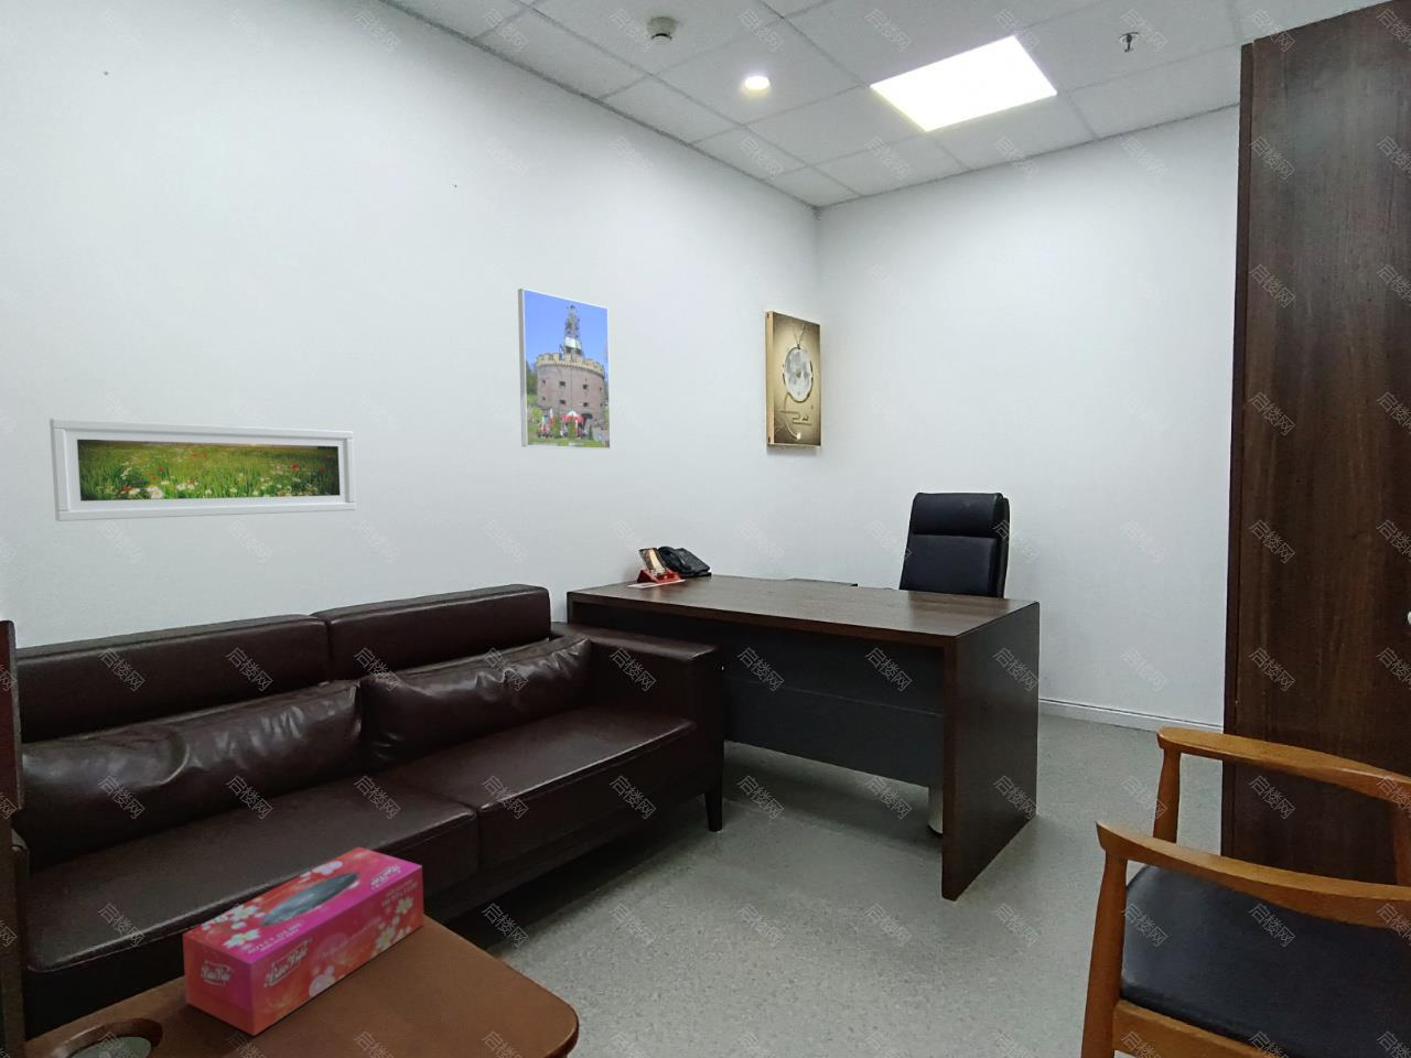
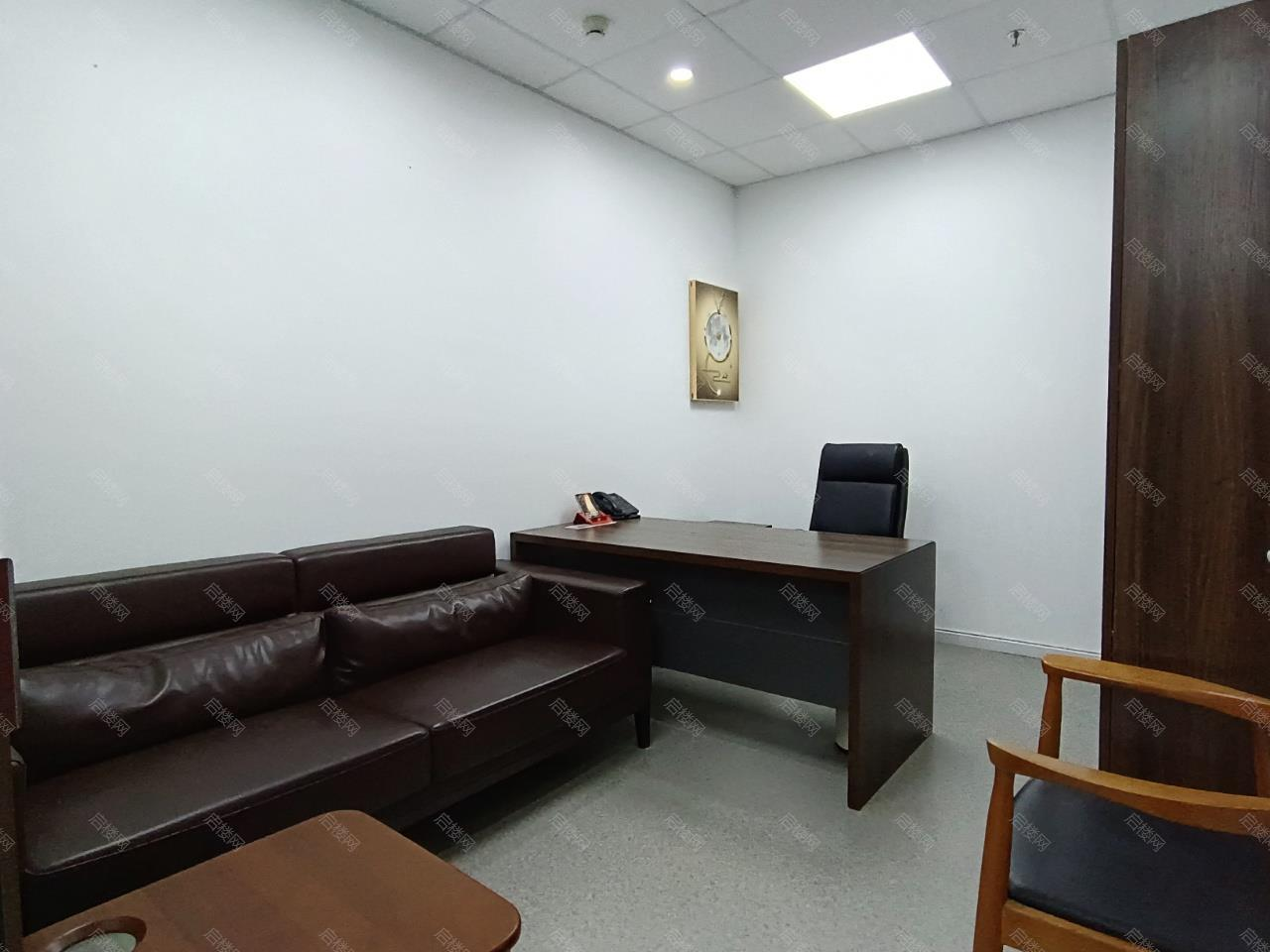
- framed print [517,288,612,451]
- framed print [49,418,357,522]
- tissue box [182,847,426,1037]
